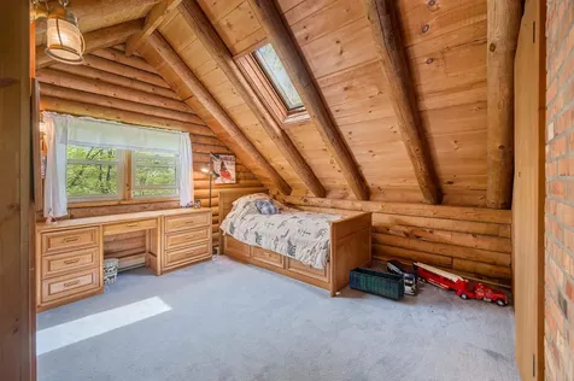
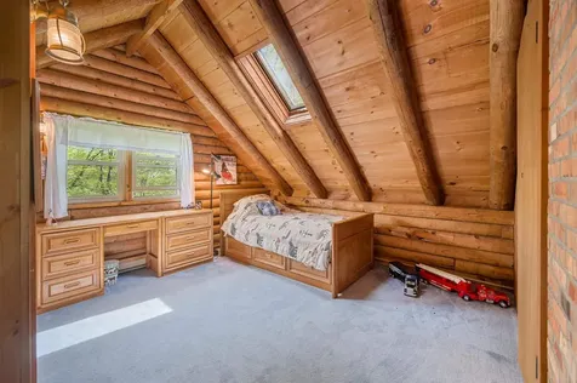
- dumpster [347,266,406,301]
